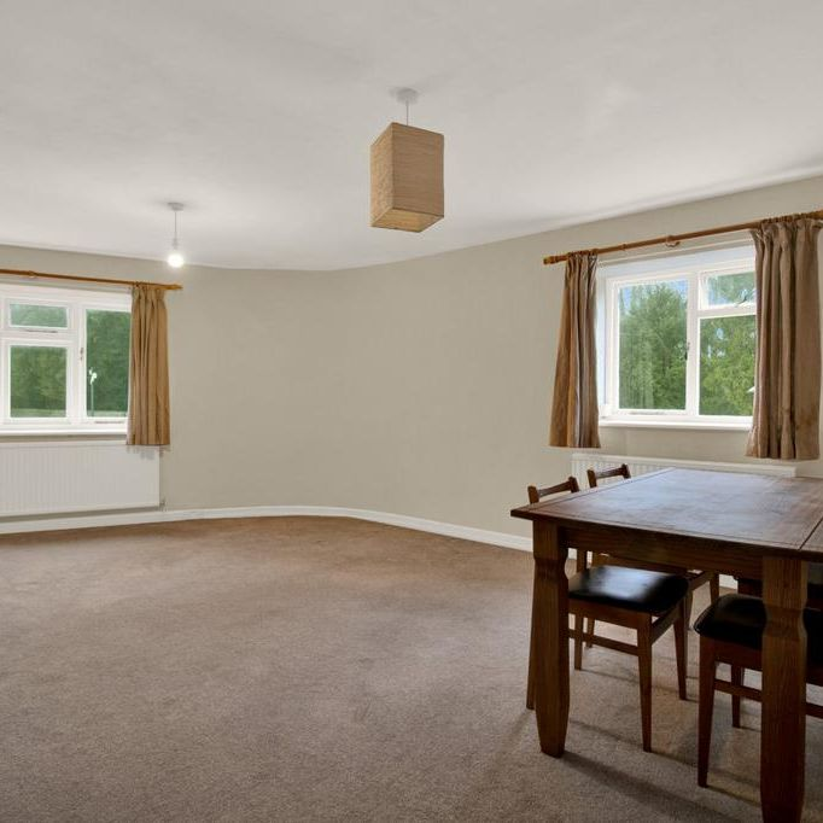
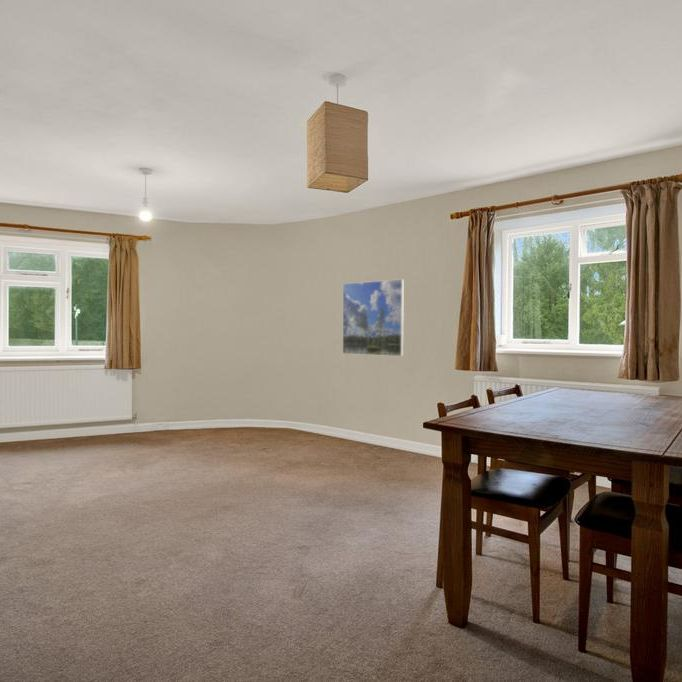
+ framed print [342,278,405,357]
